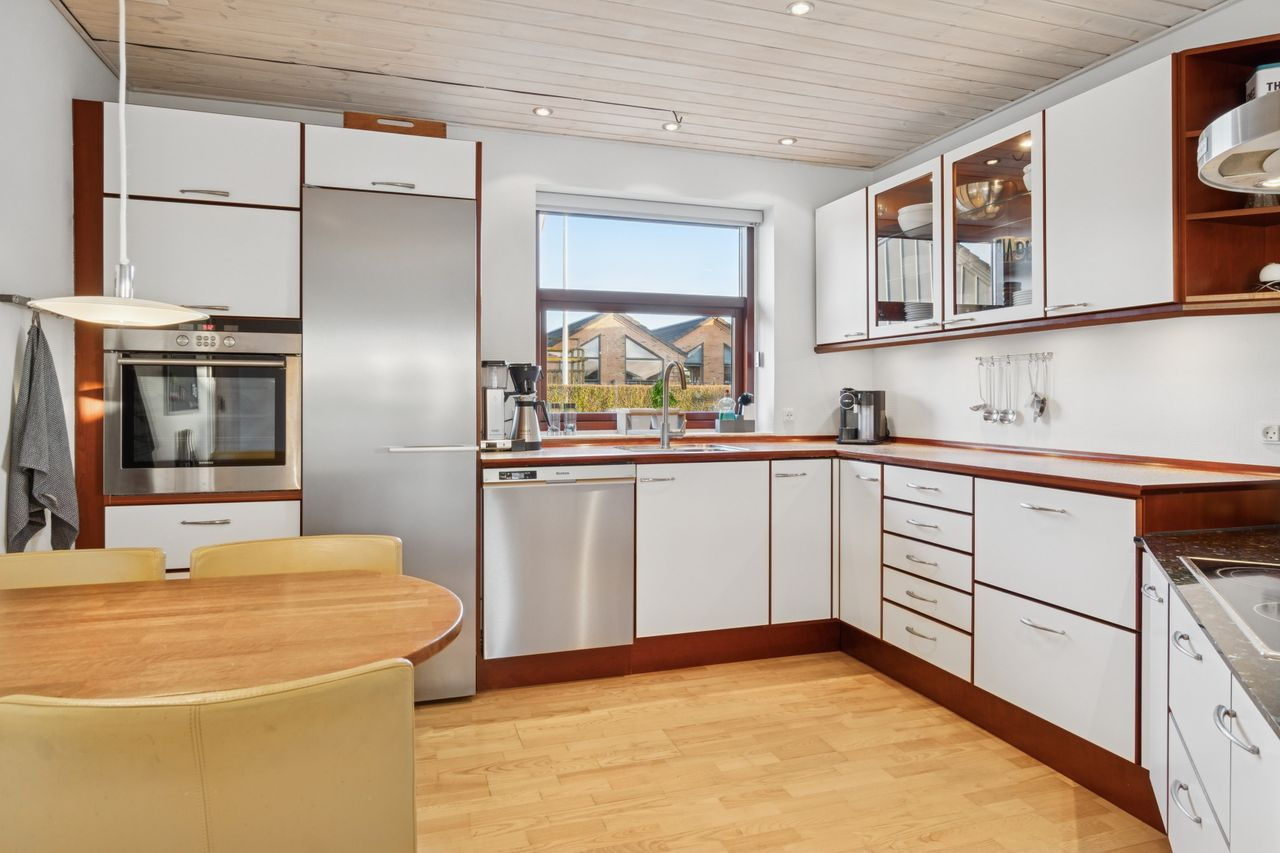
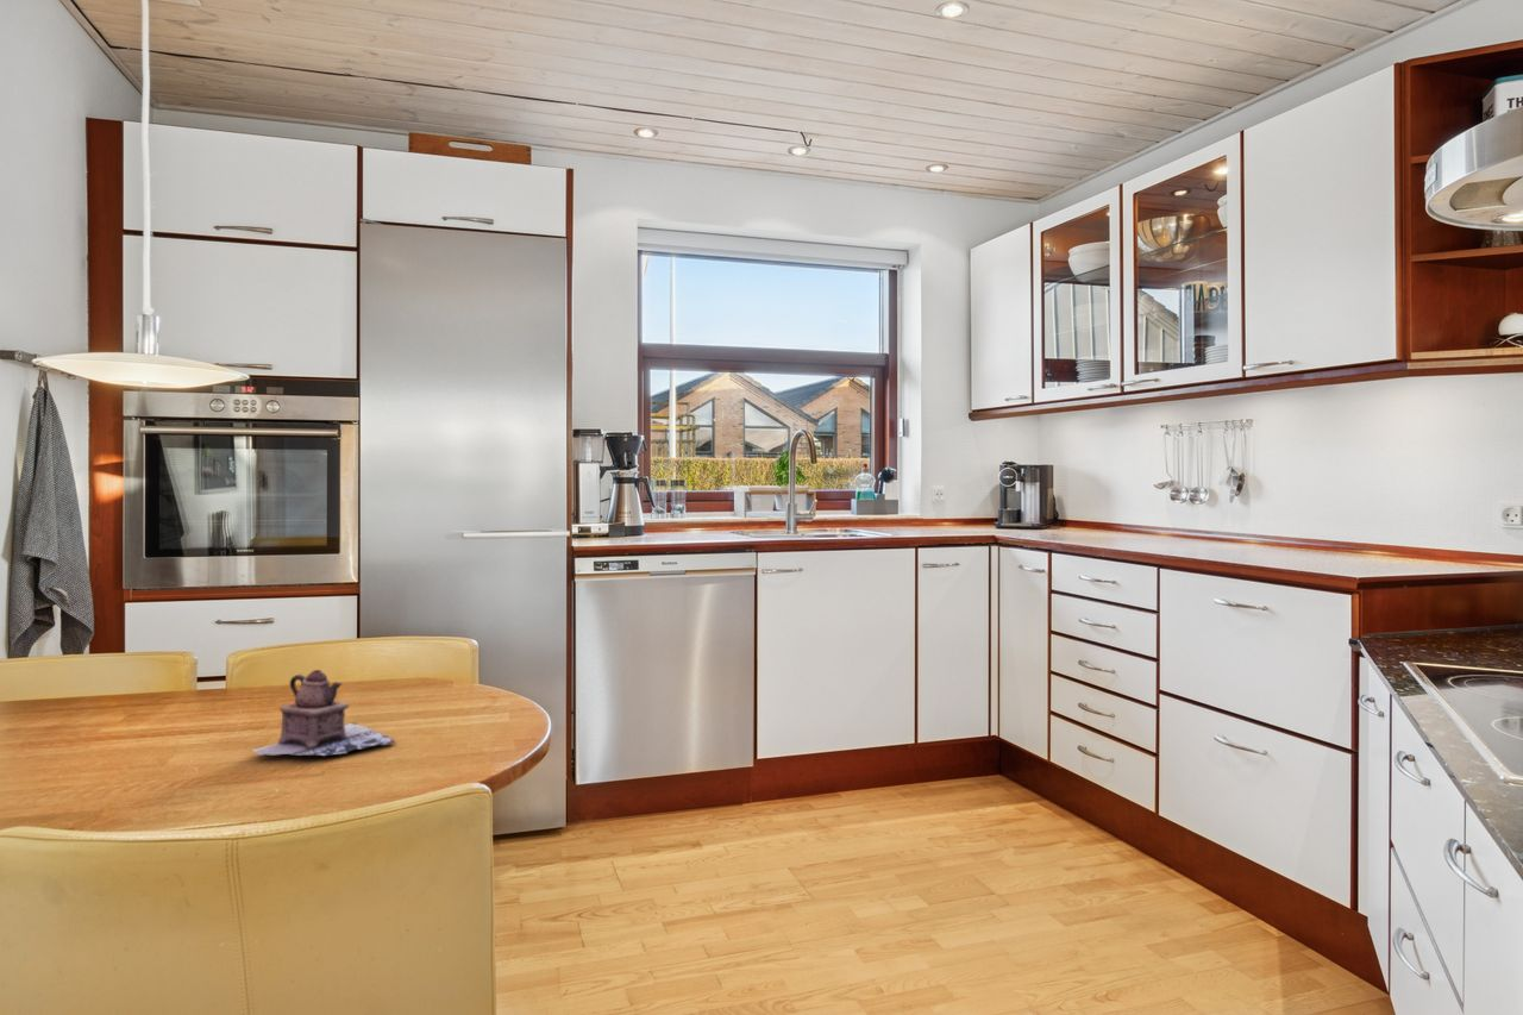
+ teapot [251,669,397,757]
